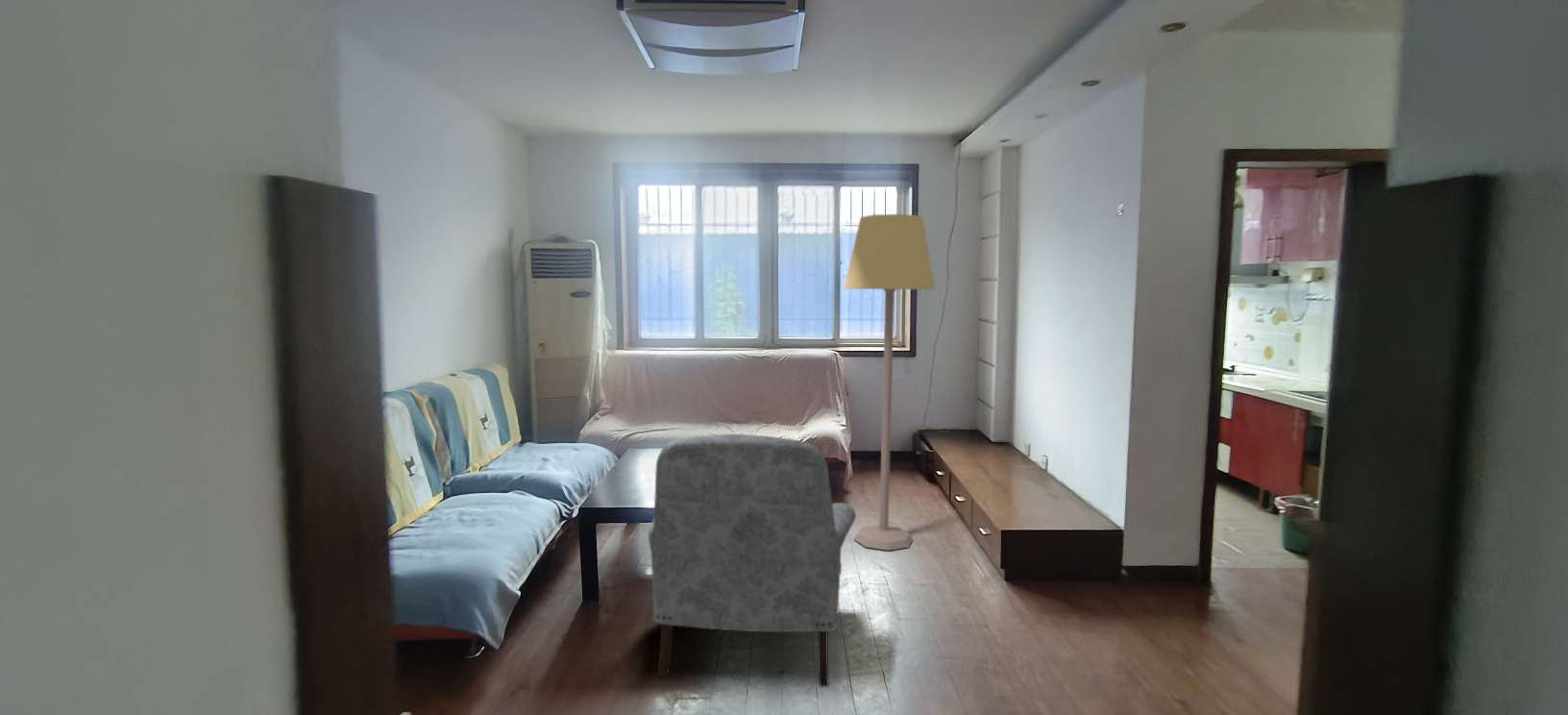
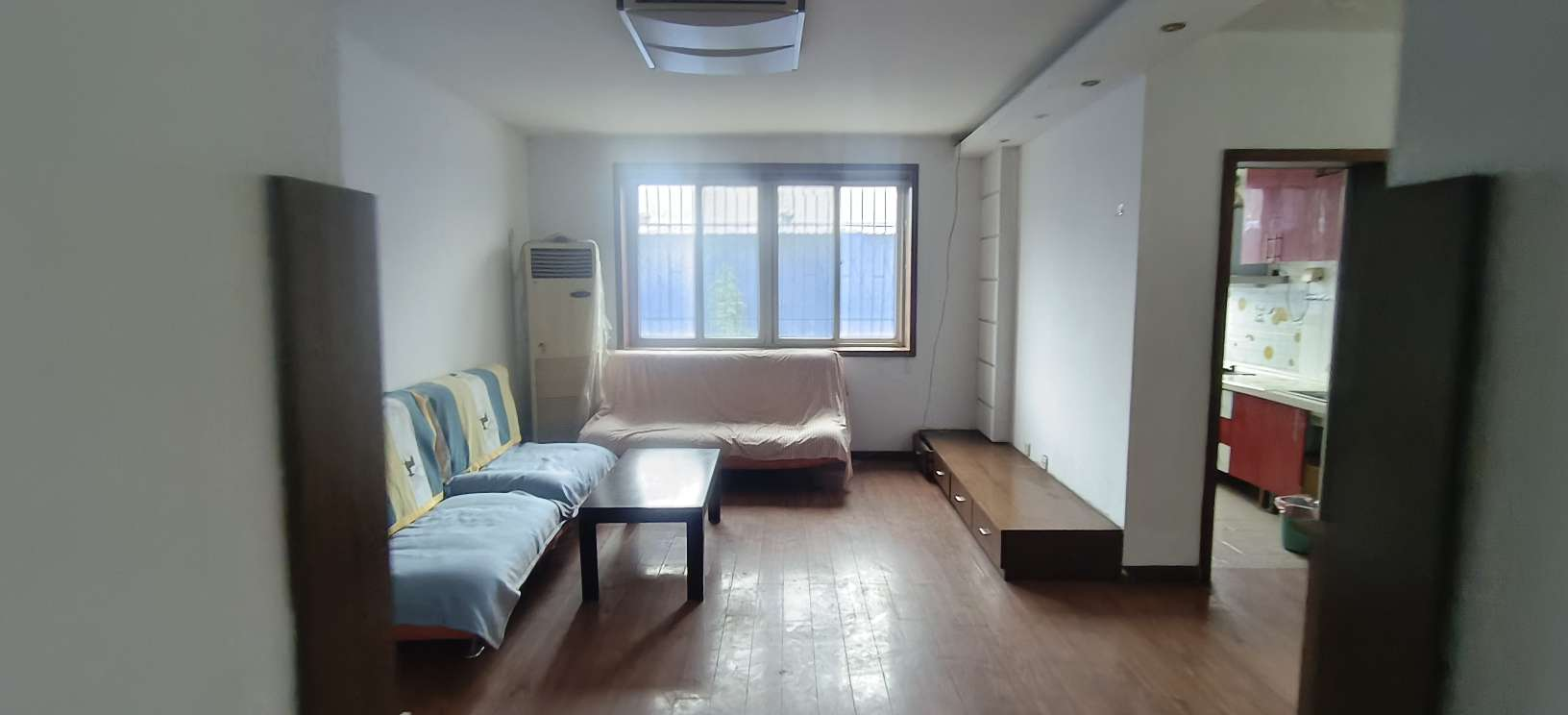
- lamp [844,213,937,552]
- armchair [648,433,857,688]
